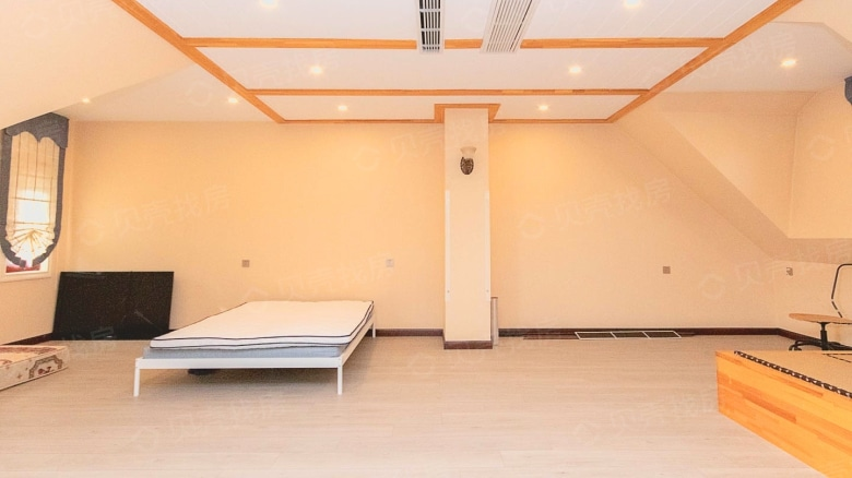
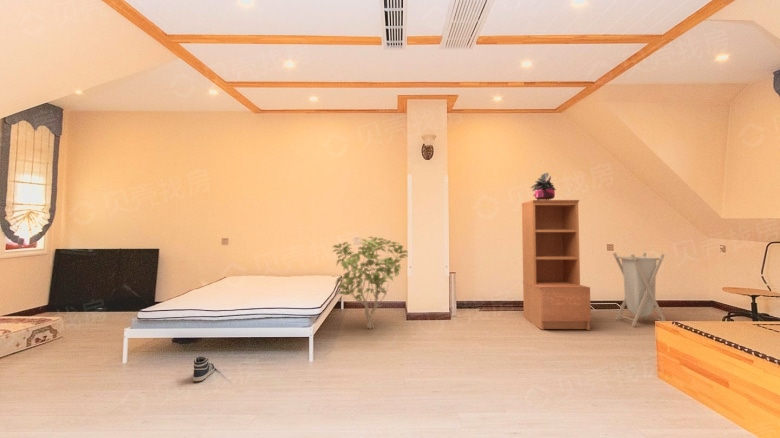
+ sneaker [192,356,216,383]
+ potted plant [530,172,557,200]
+ laundry hamper [612,252,667,328]
+ shrub [331,236,409,330]
+ bookshelf [521,199,592,331]
